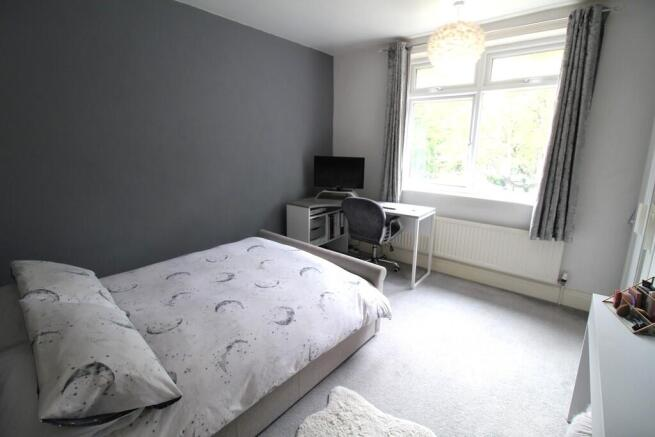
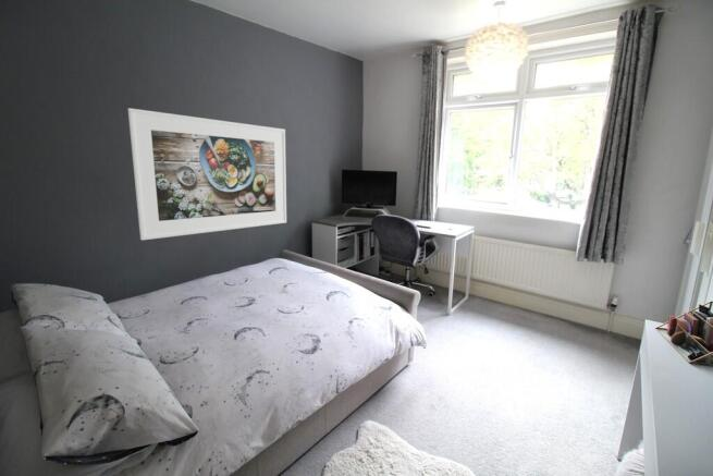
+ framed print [127,107,287,242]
